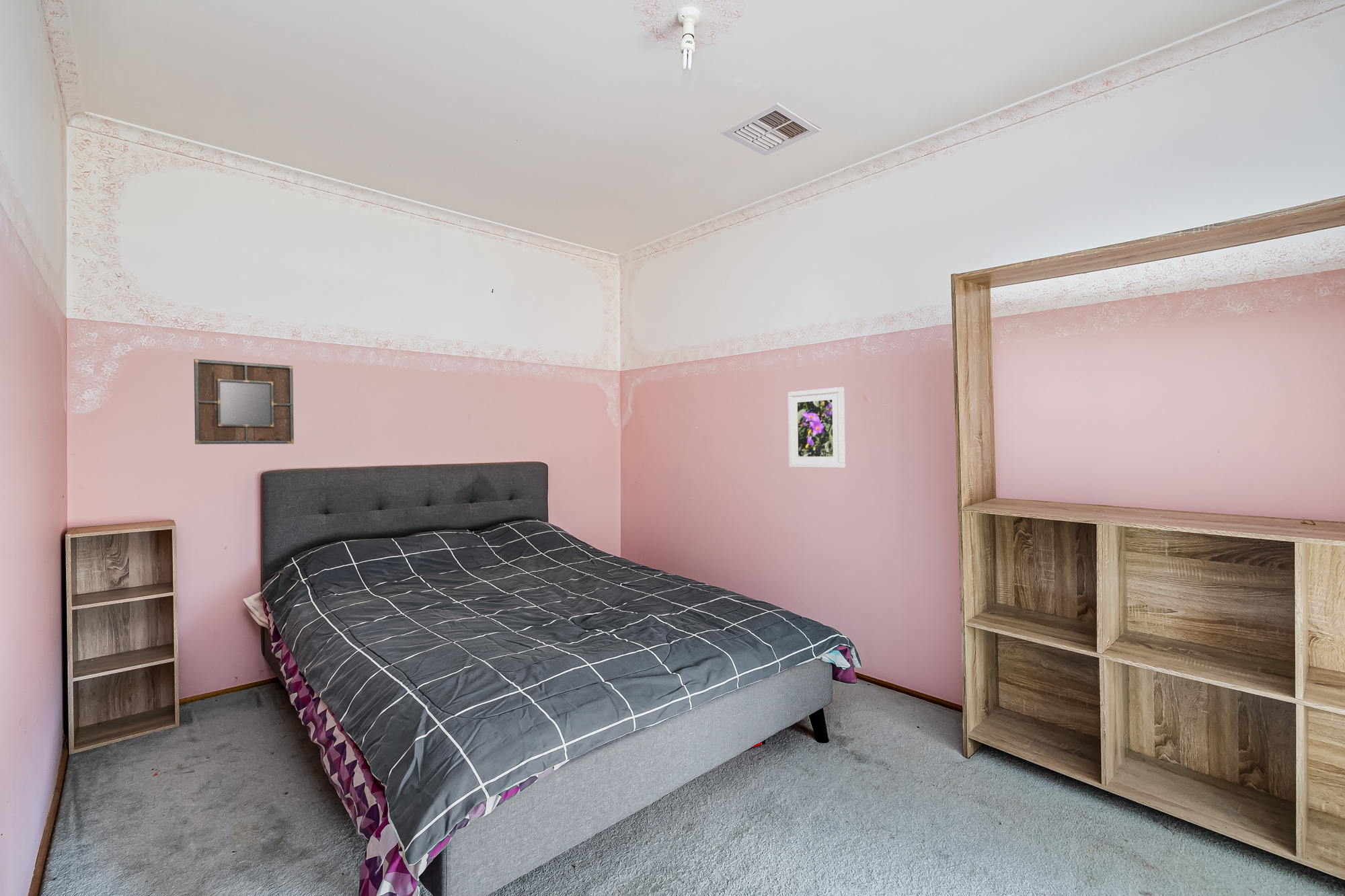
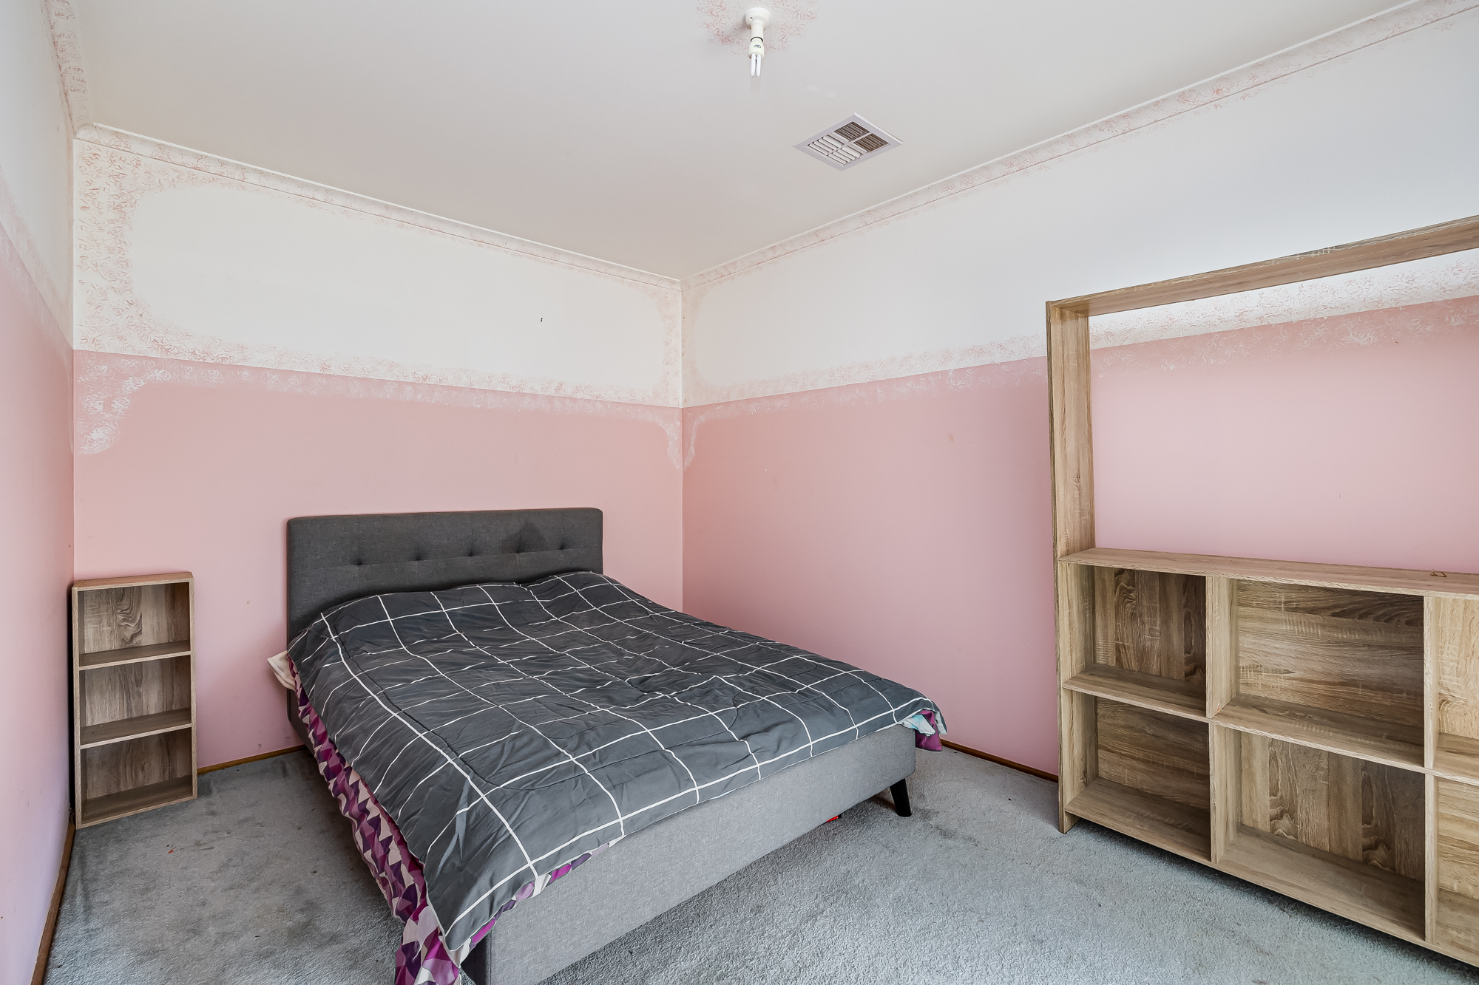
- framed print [787,386,846,469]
- home mirror [193,358,295,445]
